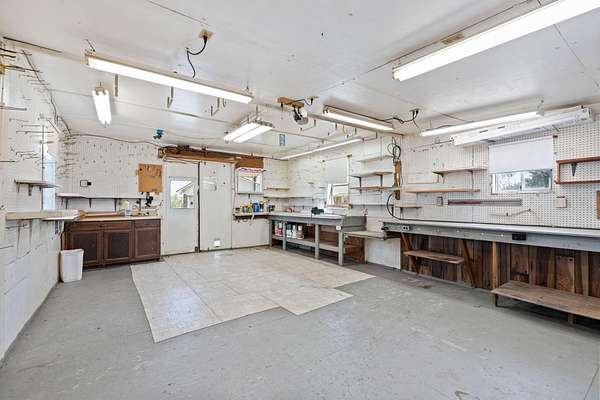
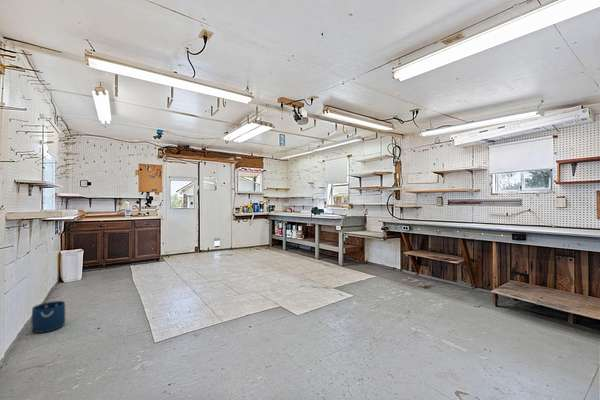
+ bucket [31,300,66,334]
